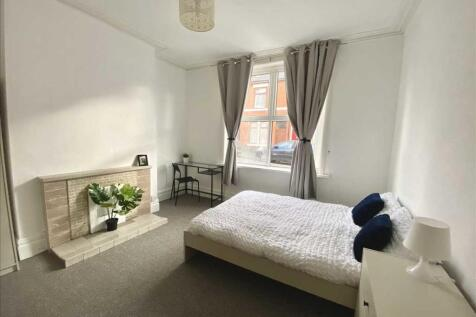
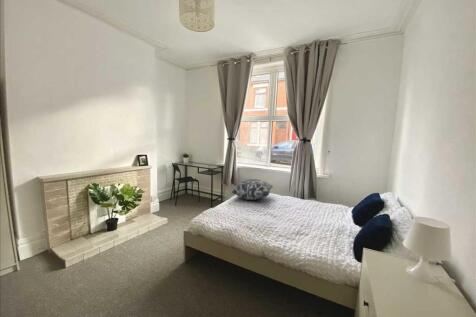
+ cushion [231,178,274,201]
